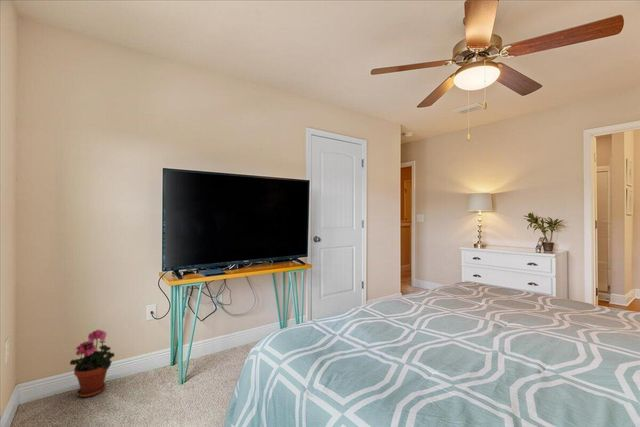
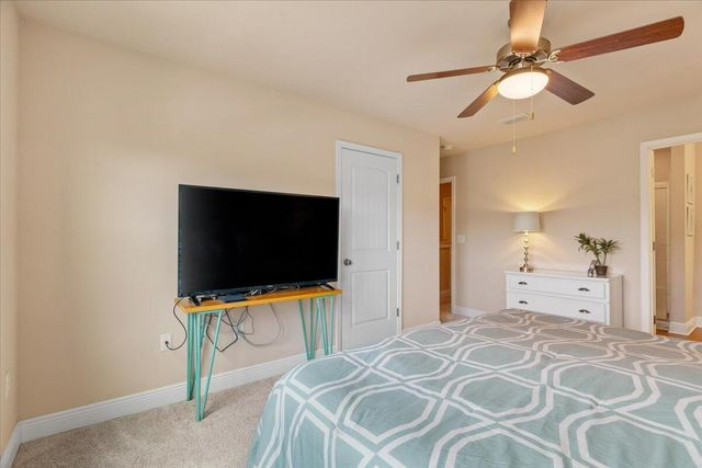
- potted plant [69,328,116,398]
